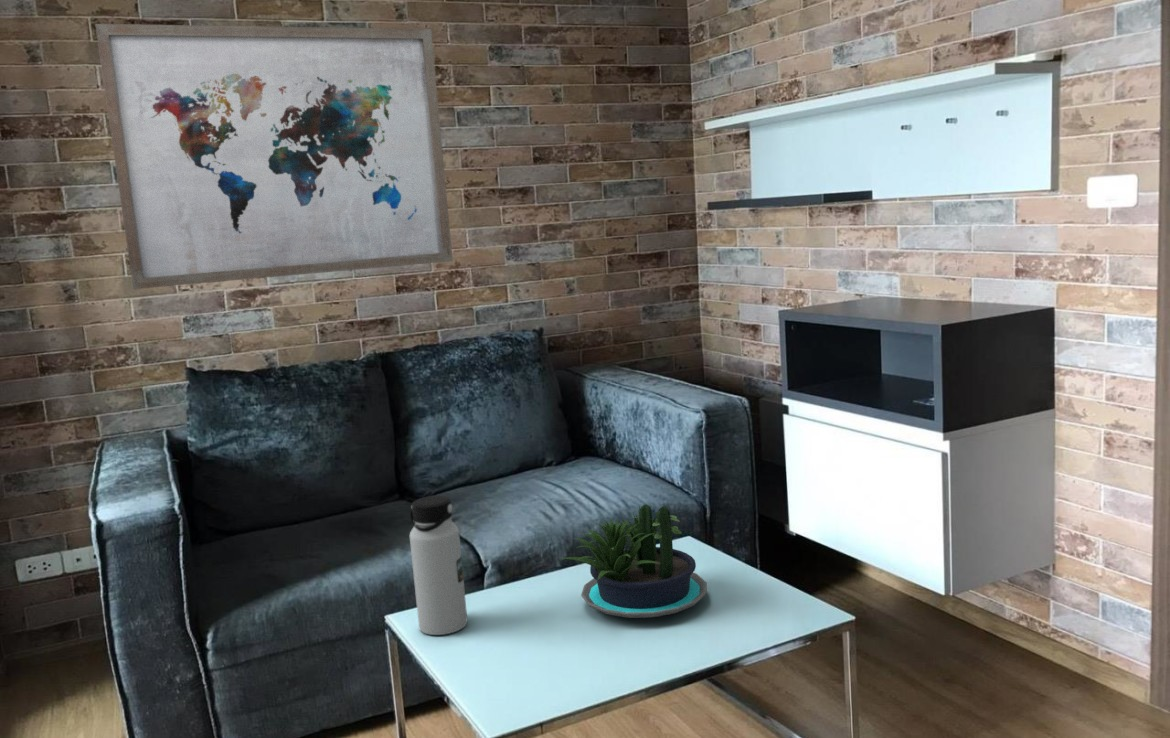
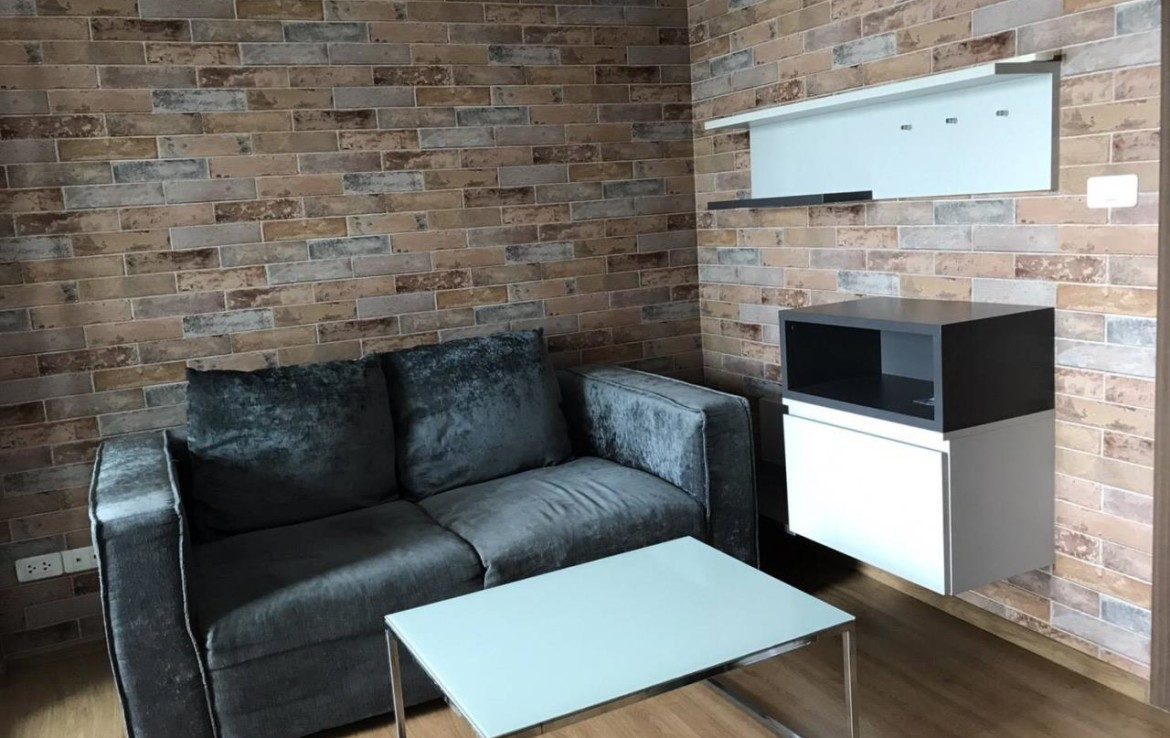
- potted plant [560,503,708,619]
- water bottle [409,495,468,636]
- wall art [94,23,454,290]
